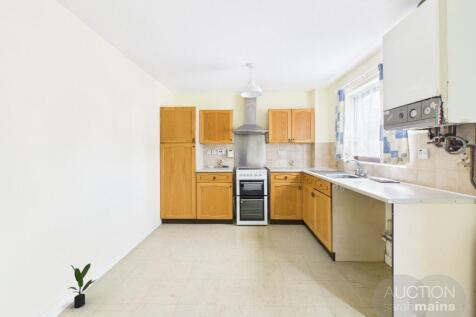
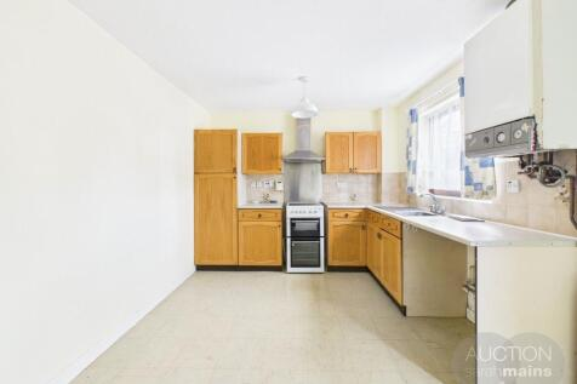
- potted plant [67,262,97,309]
